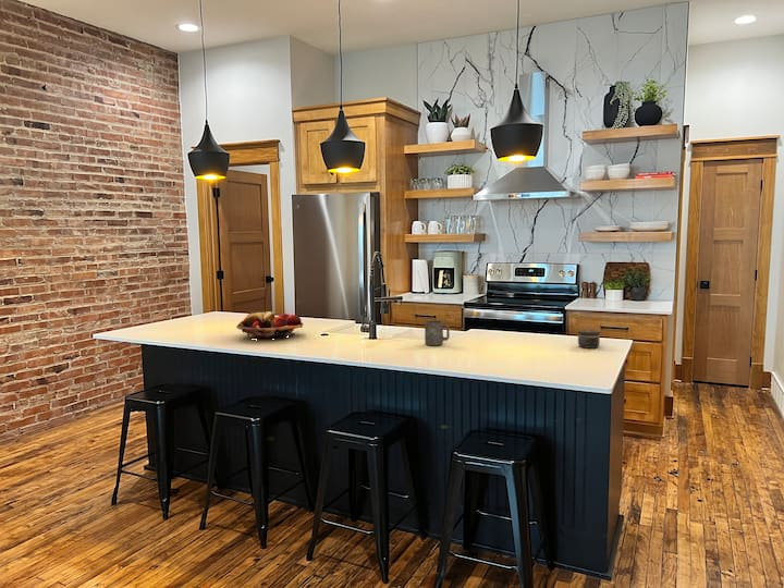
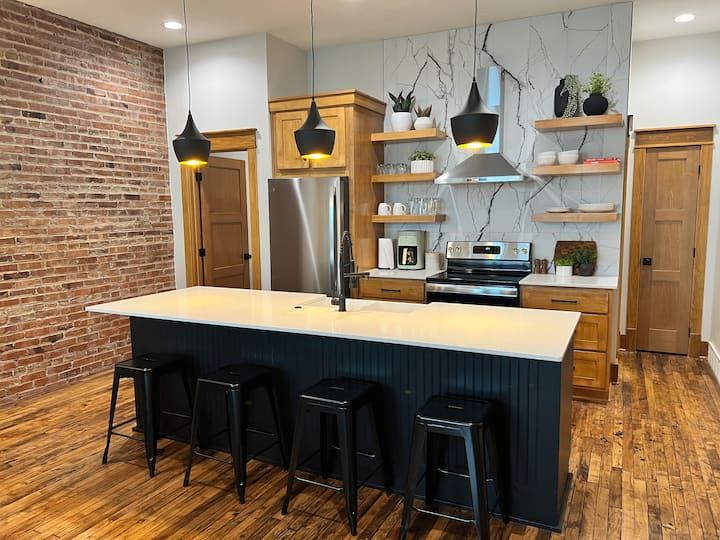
- mug [424,319,451,346]
- jar [577,328,601,350]
- fruit basket [235,310,304,340]
